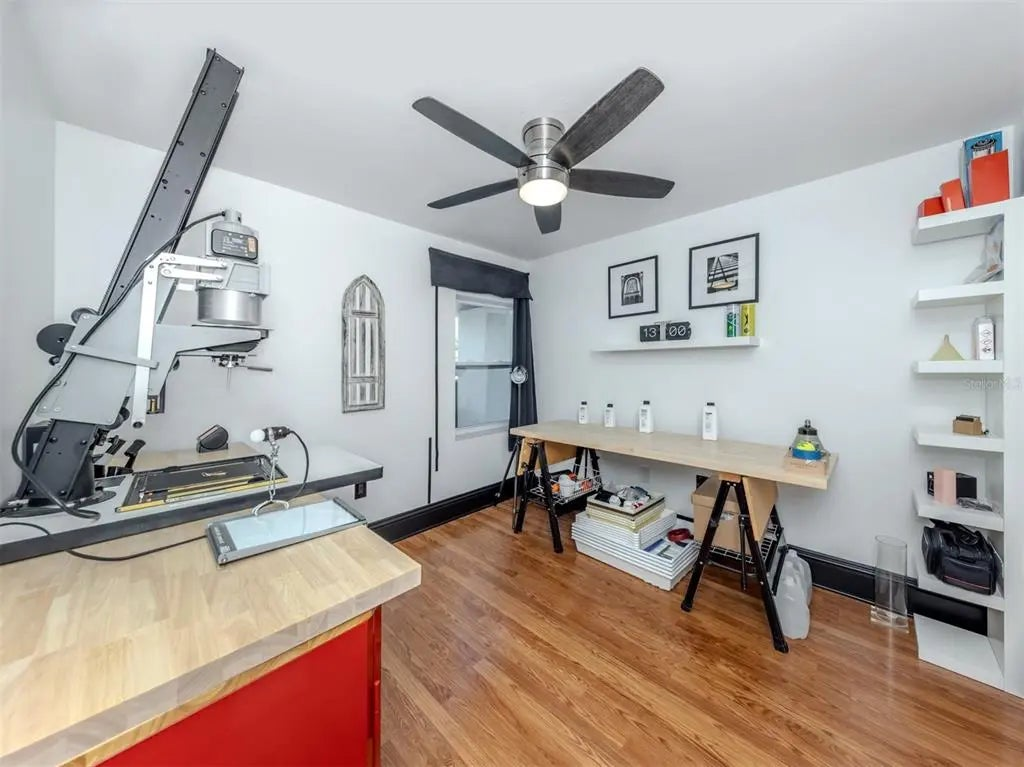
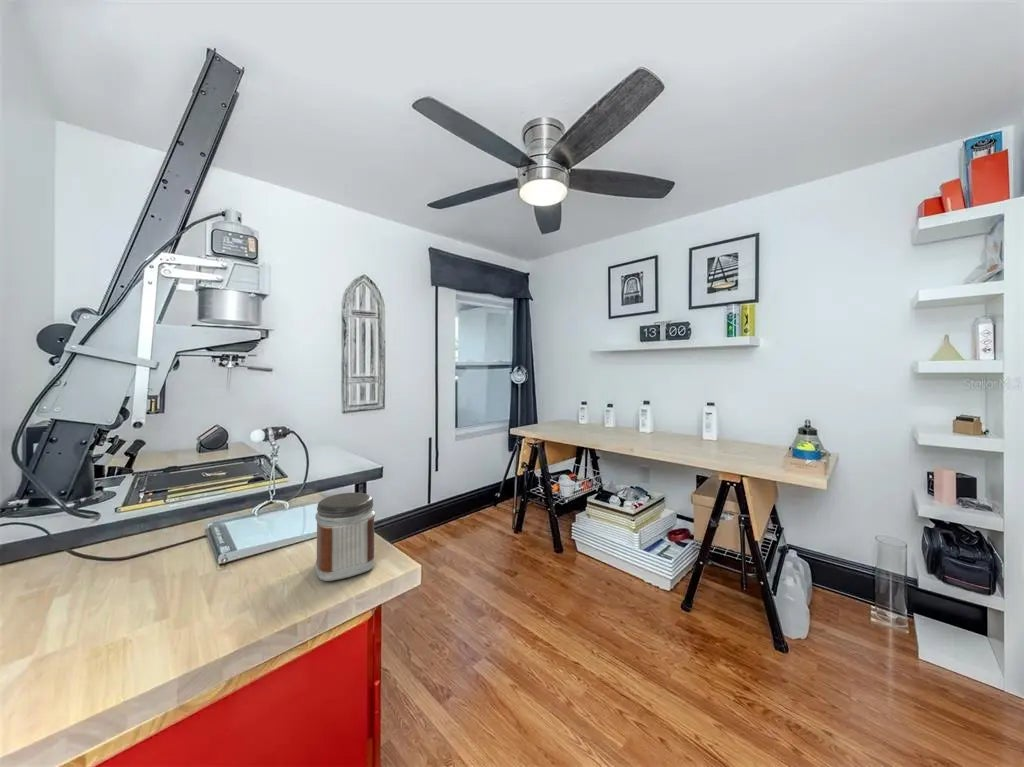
+ jar [314,492,376,582]
